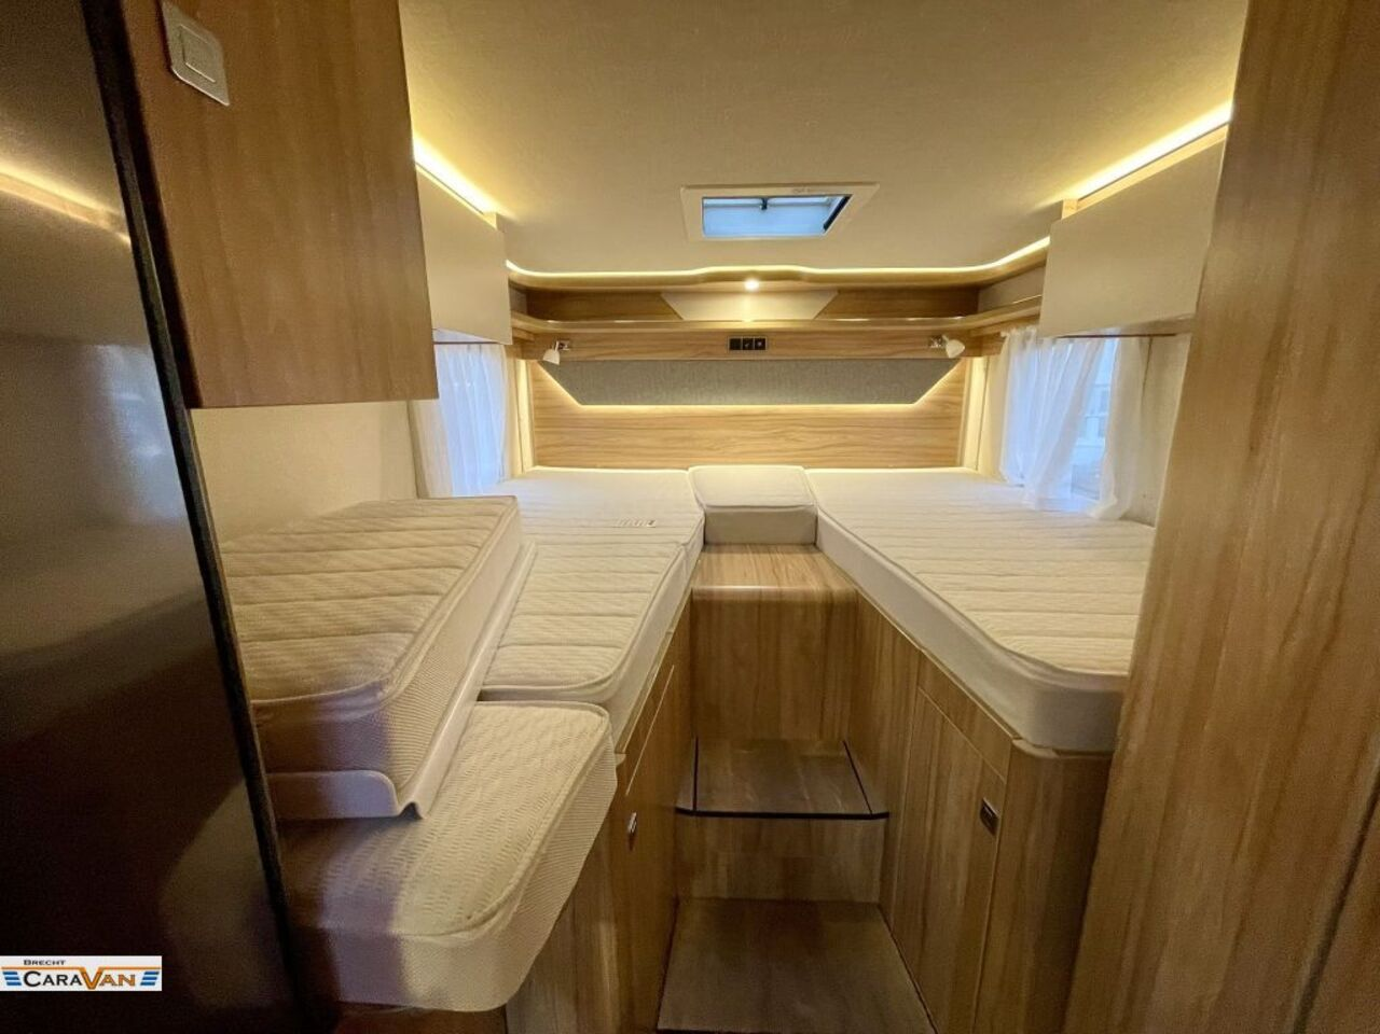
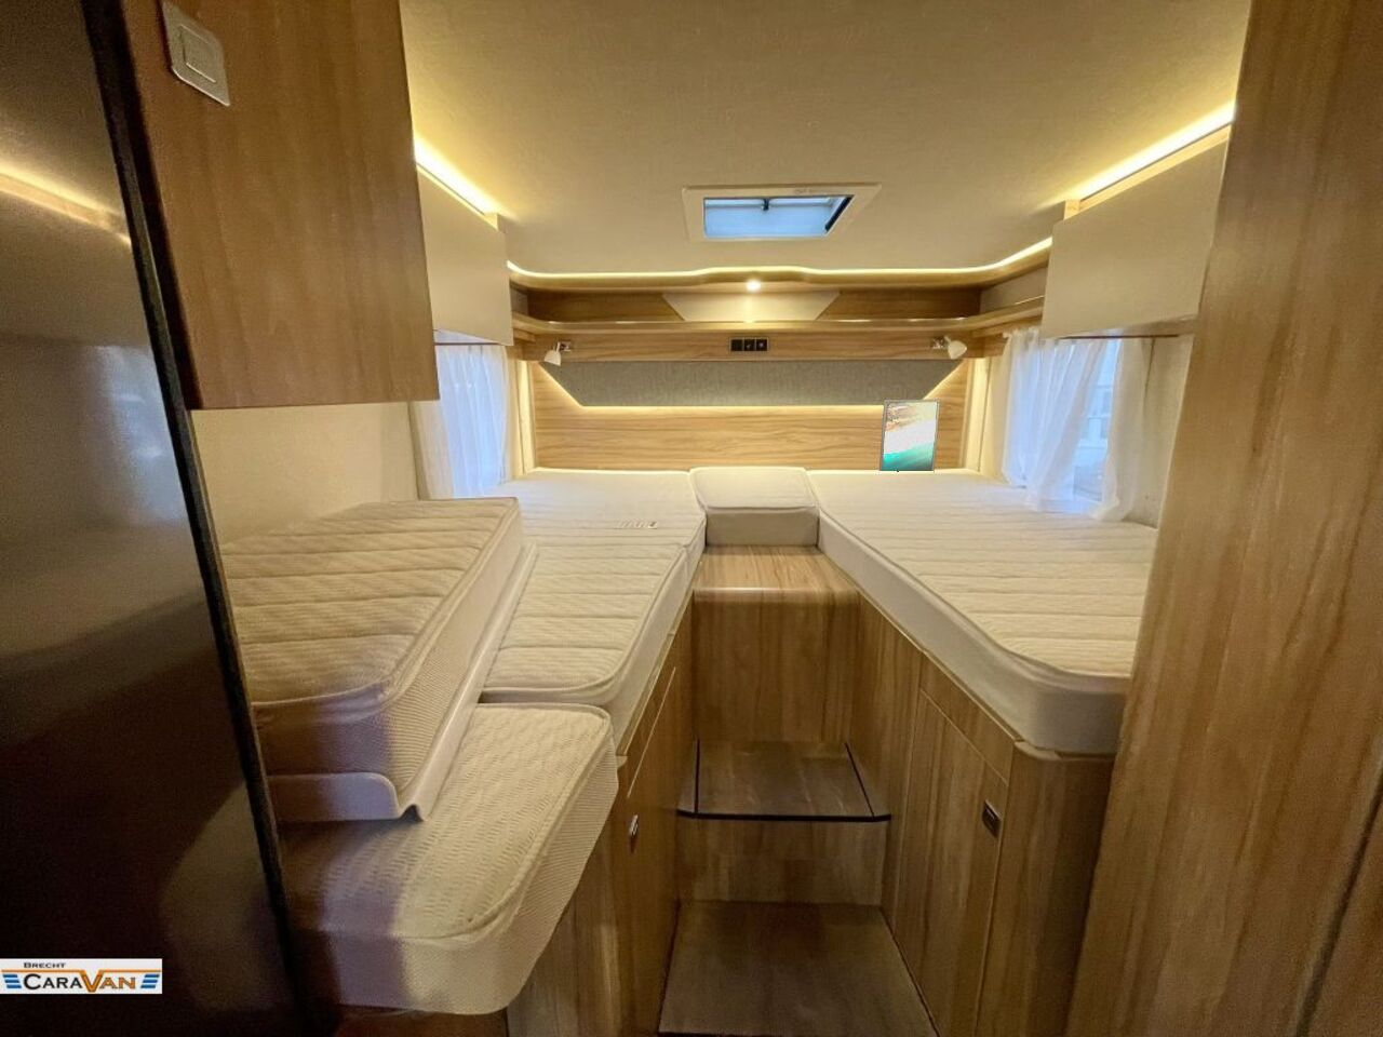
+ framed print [879,399,941,472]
